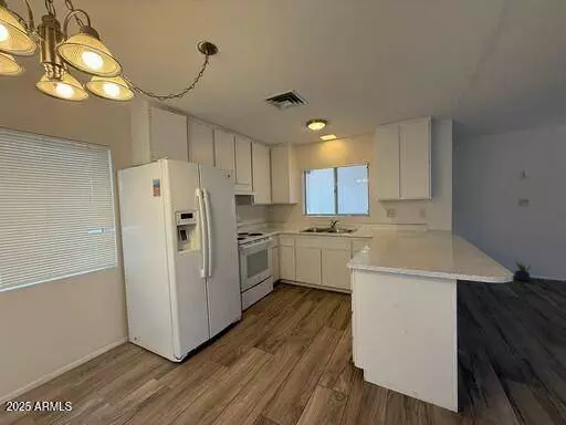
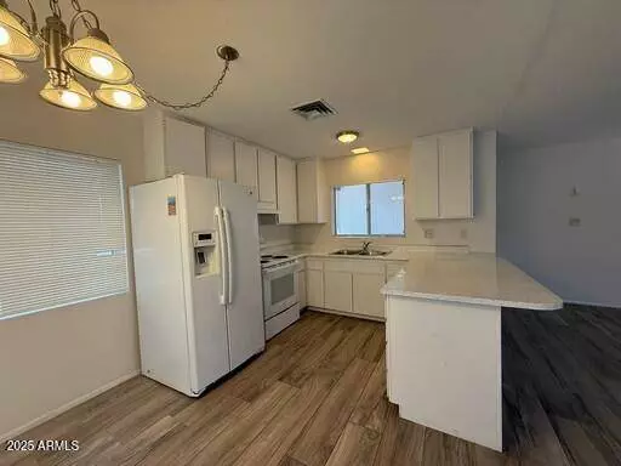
- potted plant [513,260,533,281]
